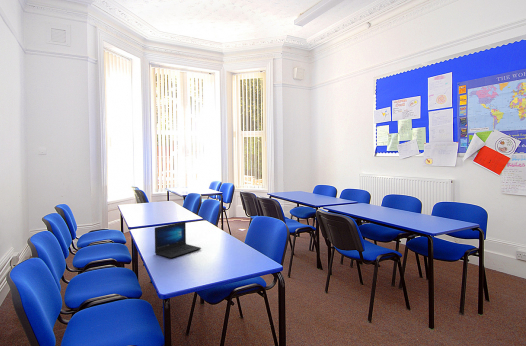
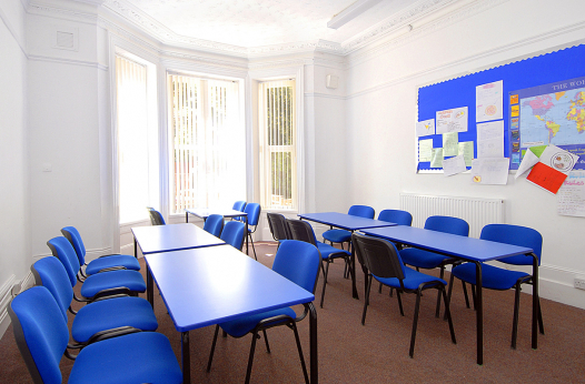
- laptop [154,221,202,259]
